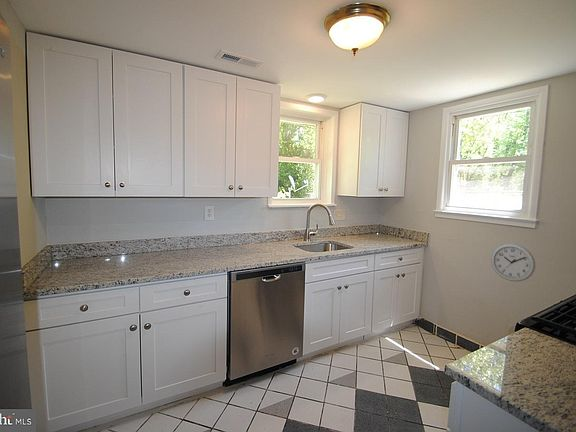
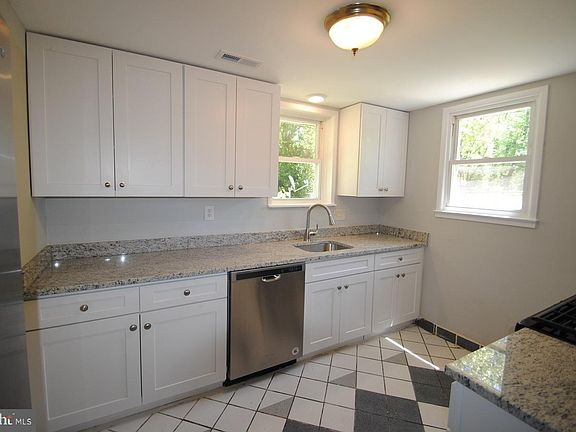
- wall clock [490,242,536,283]
